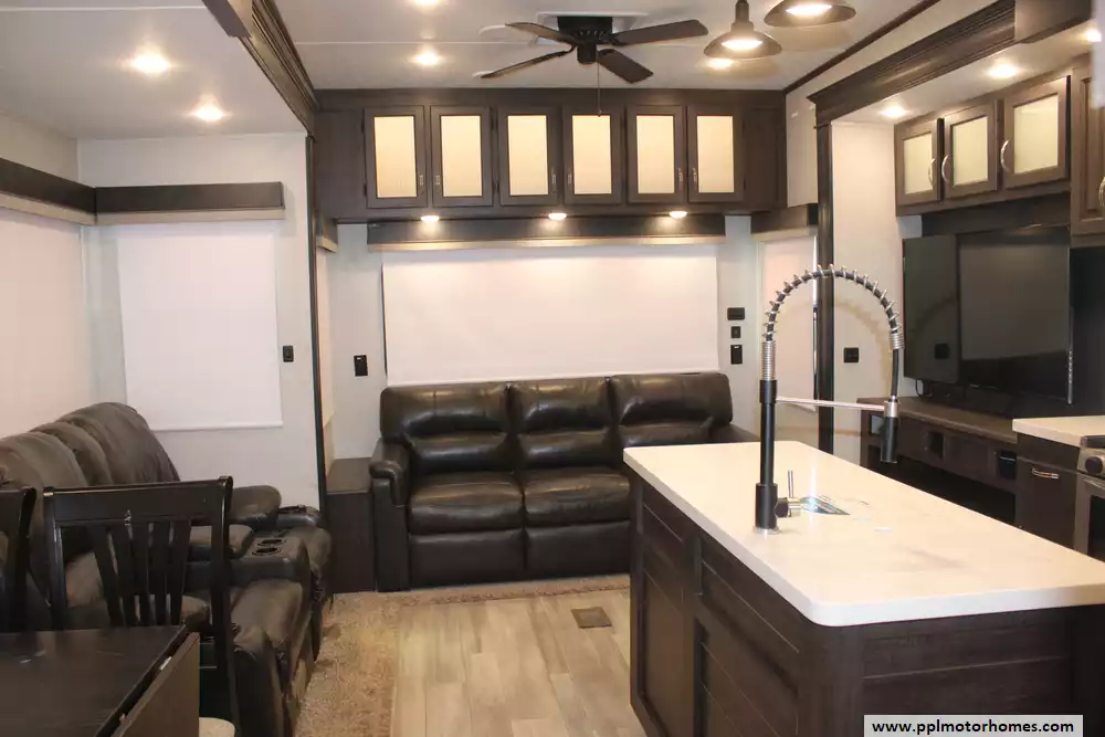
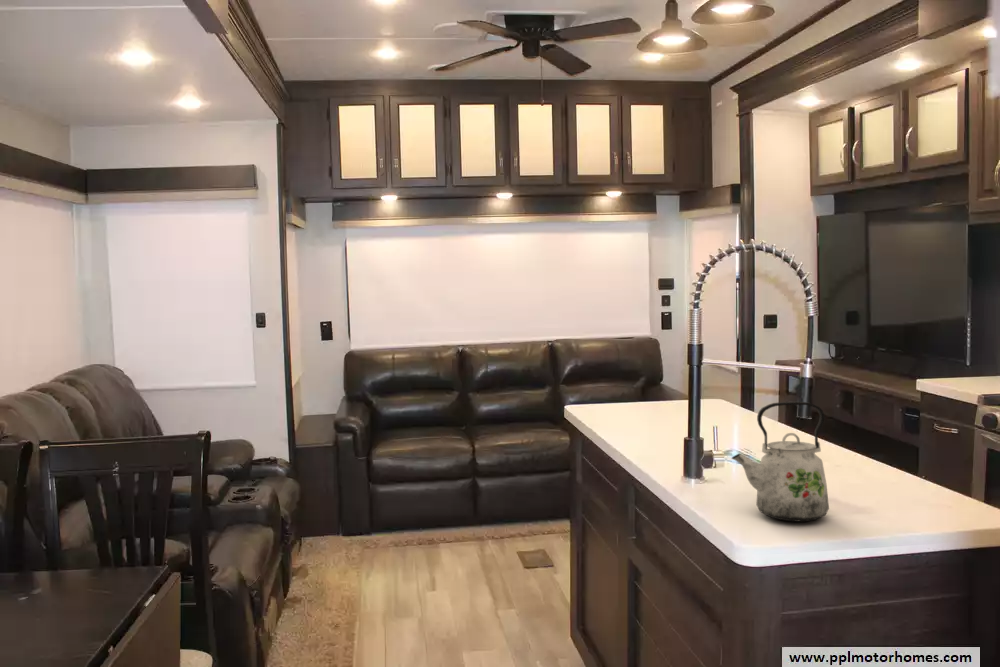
+ kettle [731,401,830,523]
